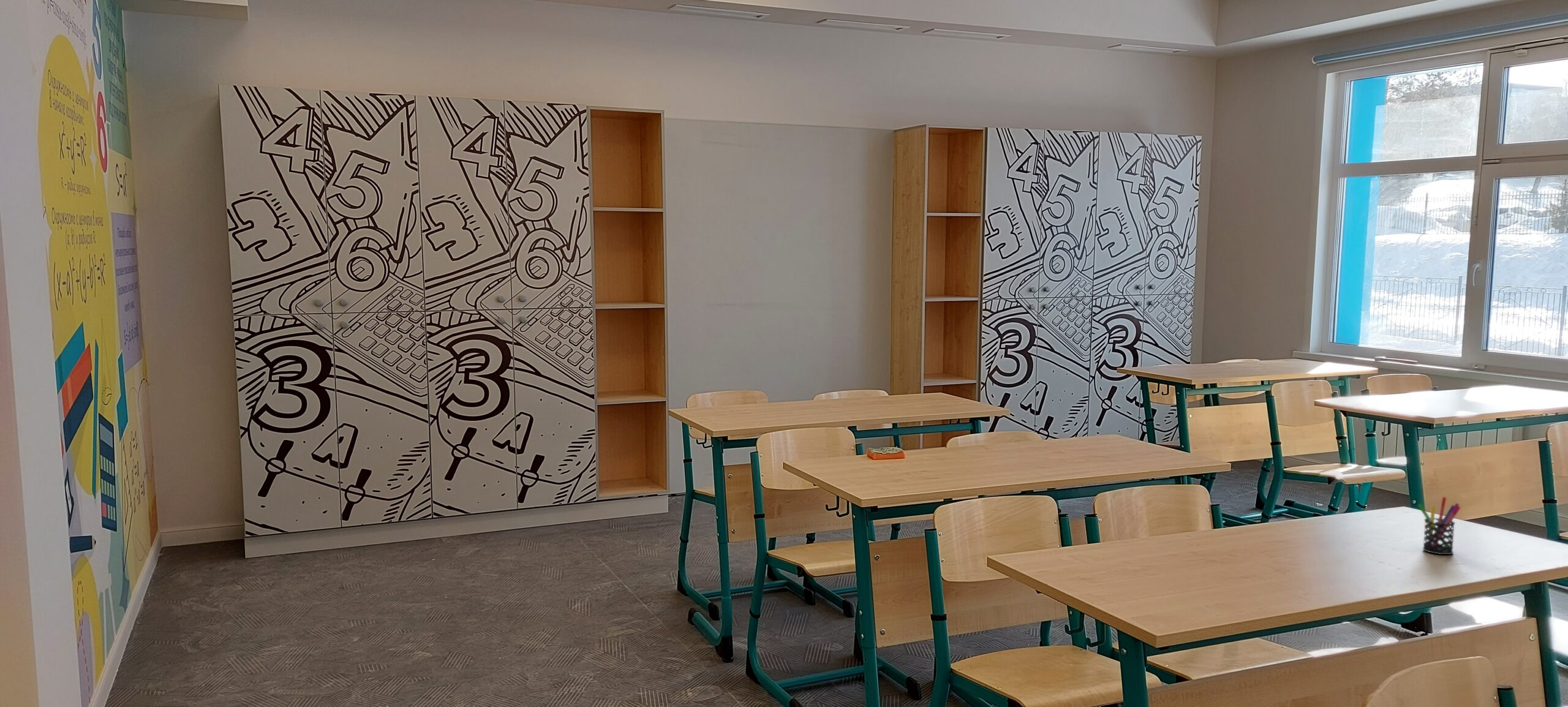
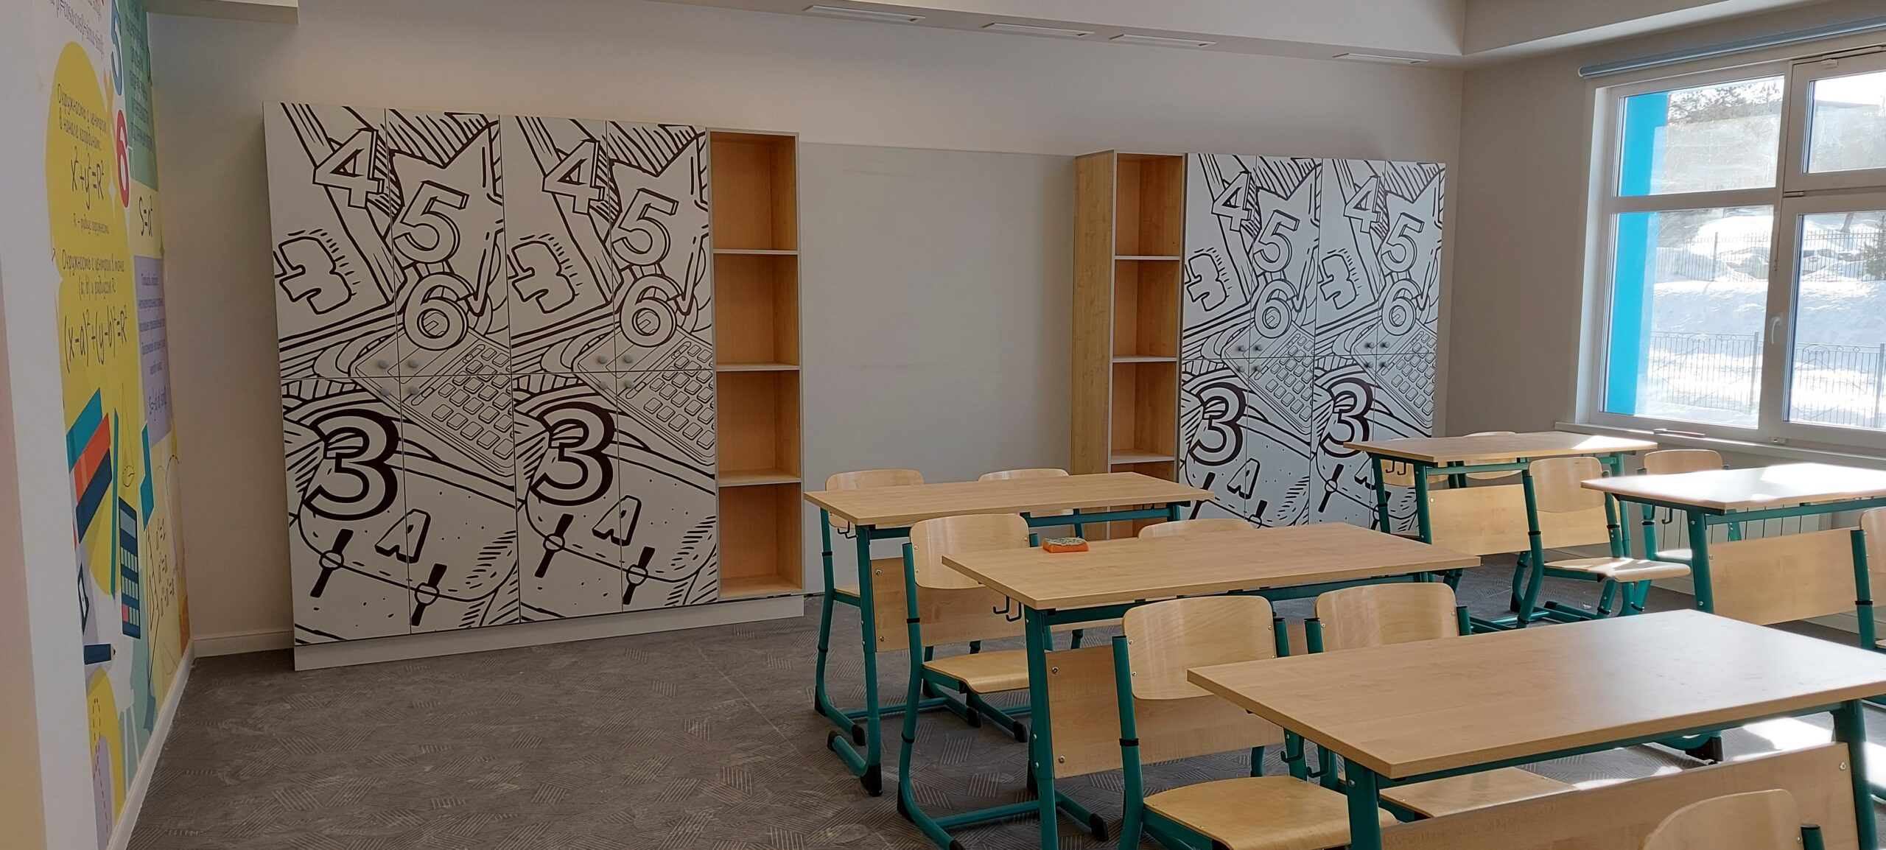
- pen holder [1417,496,1461,555]
